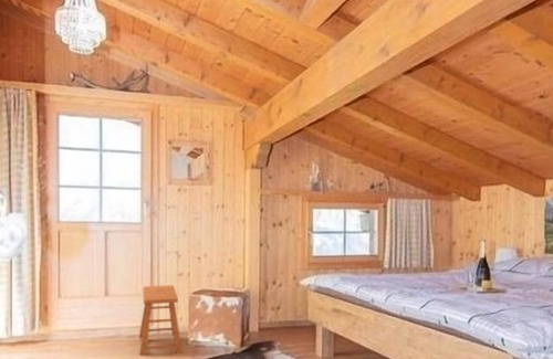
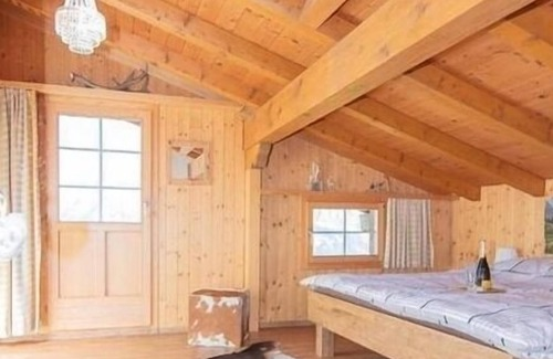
- stool [138,284,184,357]
